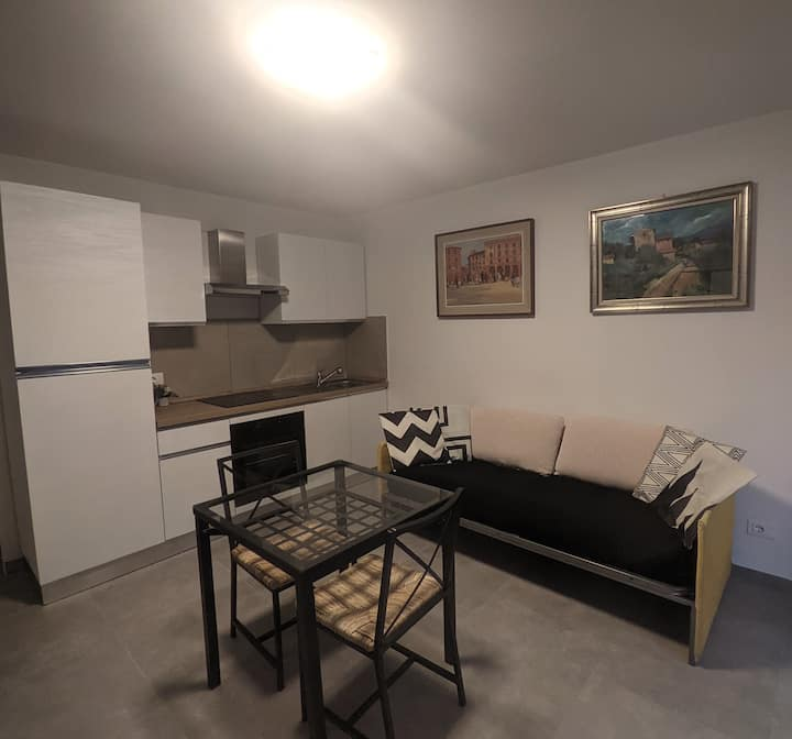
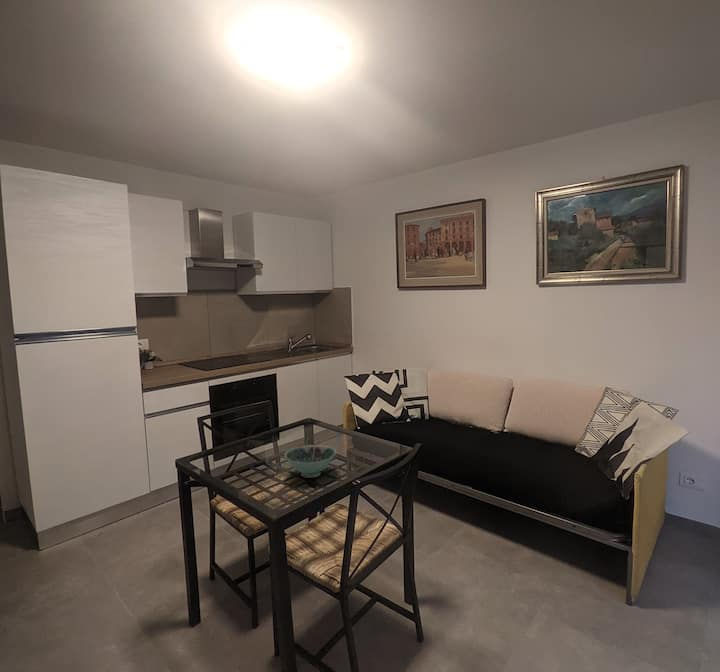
+ bowl [283,444,337,479]
